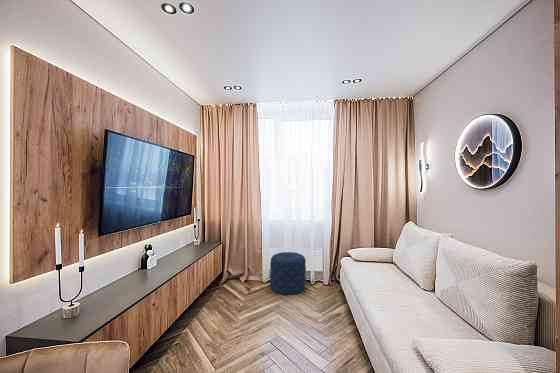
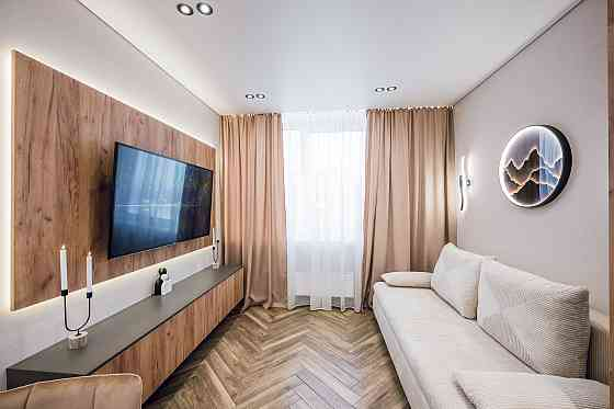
- pouf [269,251,307,296]
